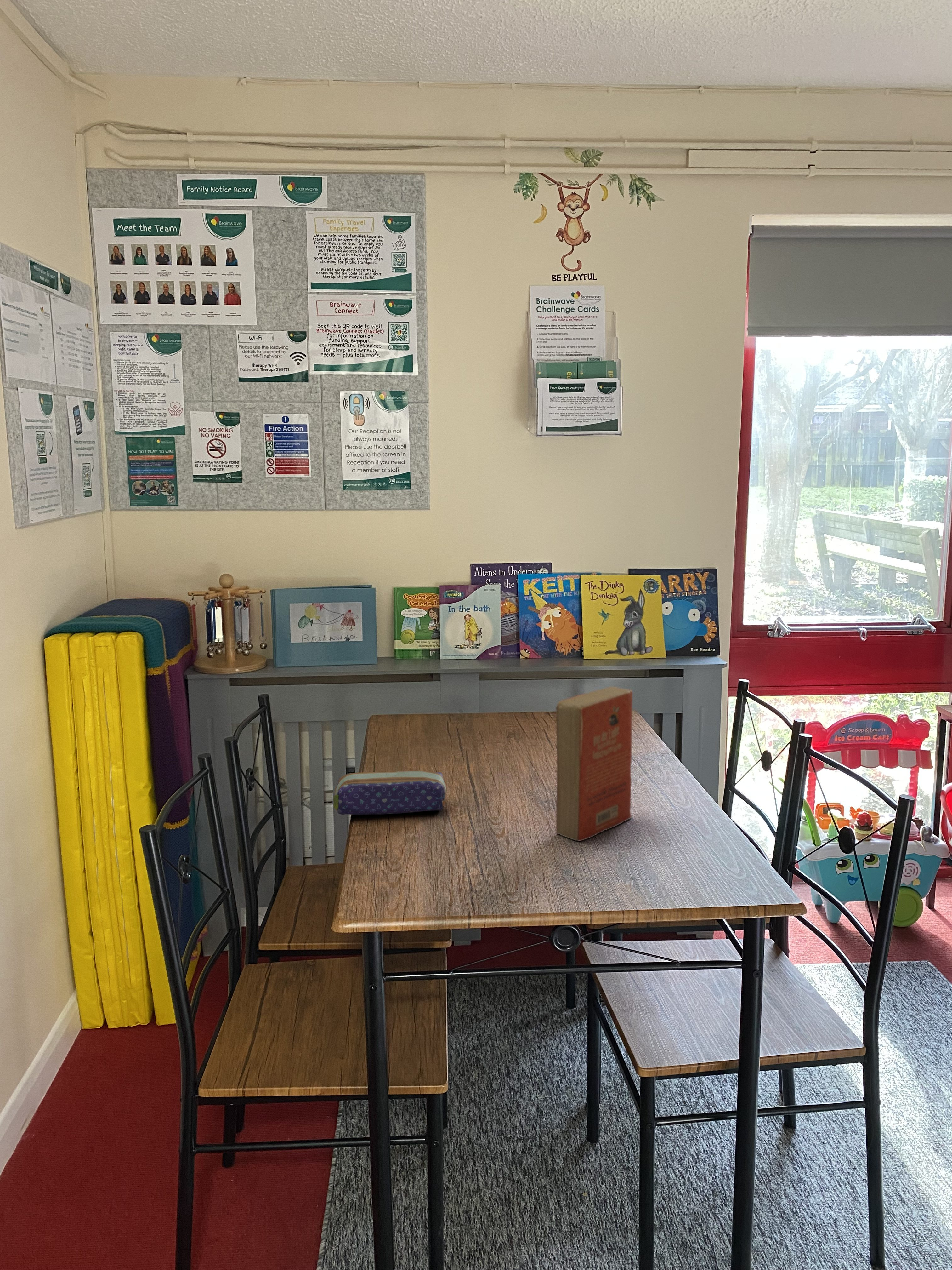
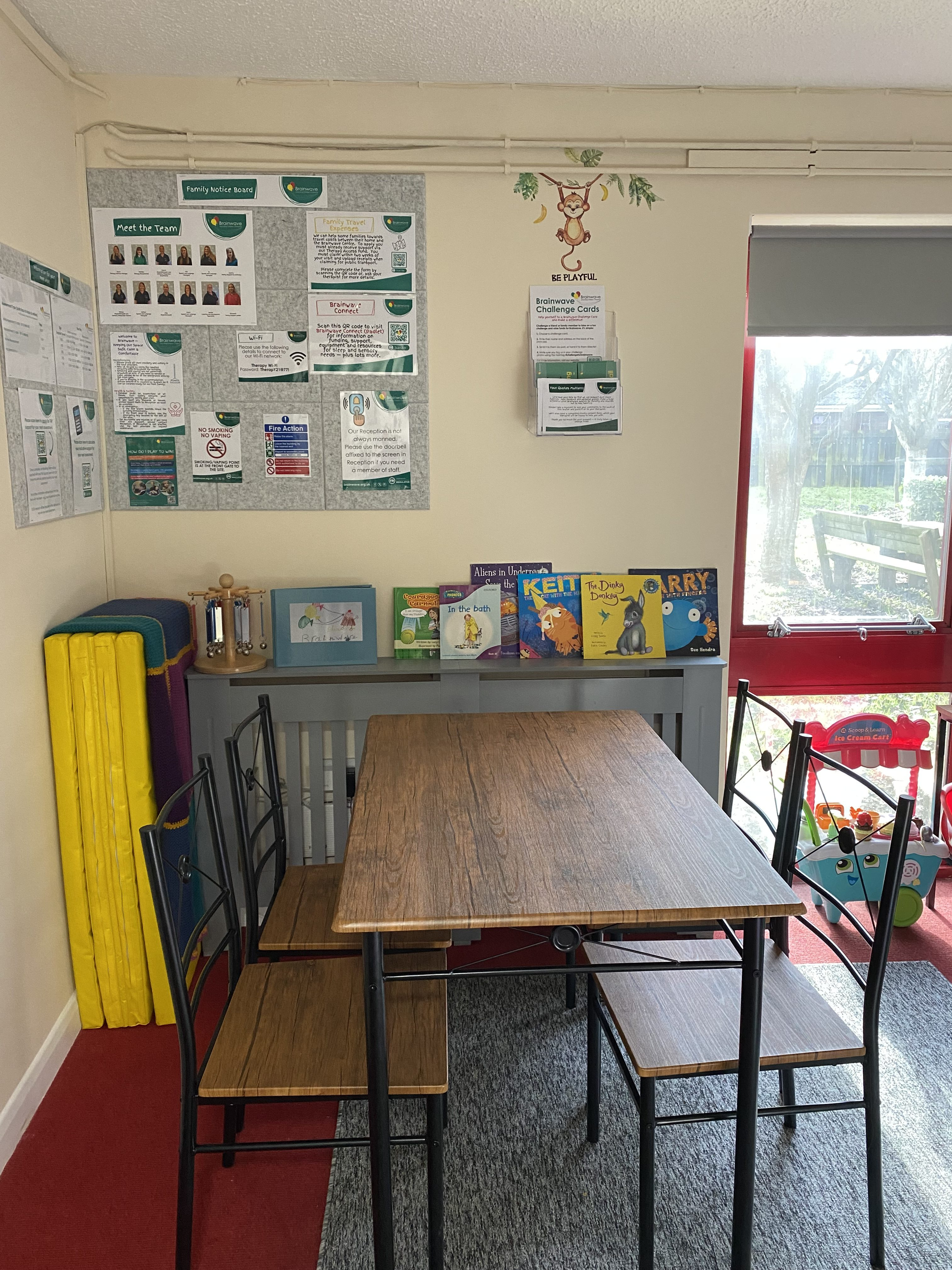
- pencil case [333,770,446,815]
- paperback book [556,686,633,842]
